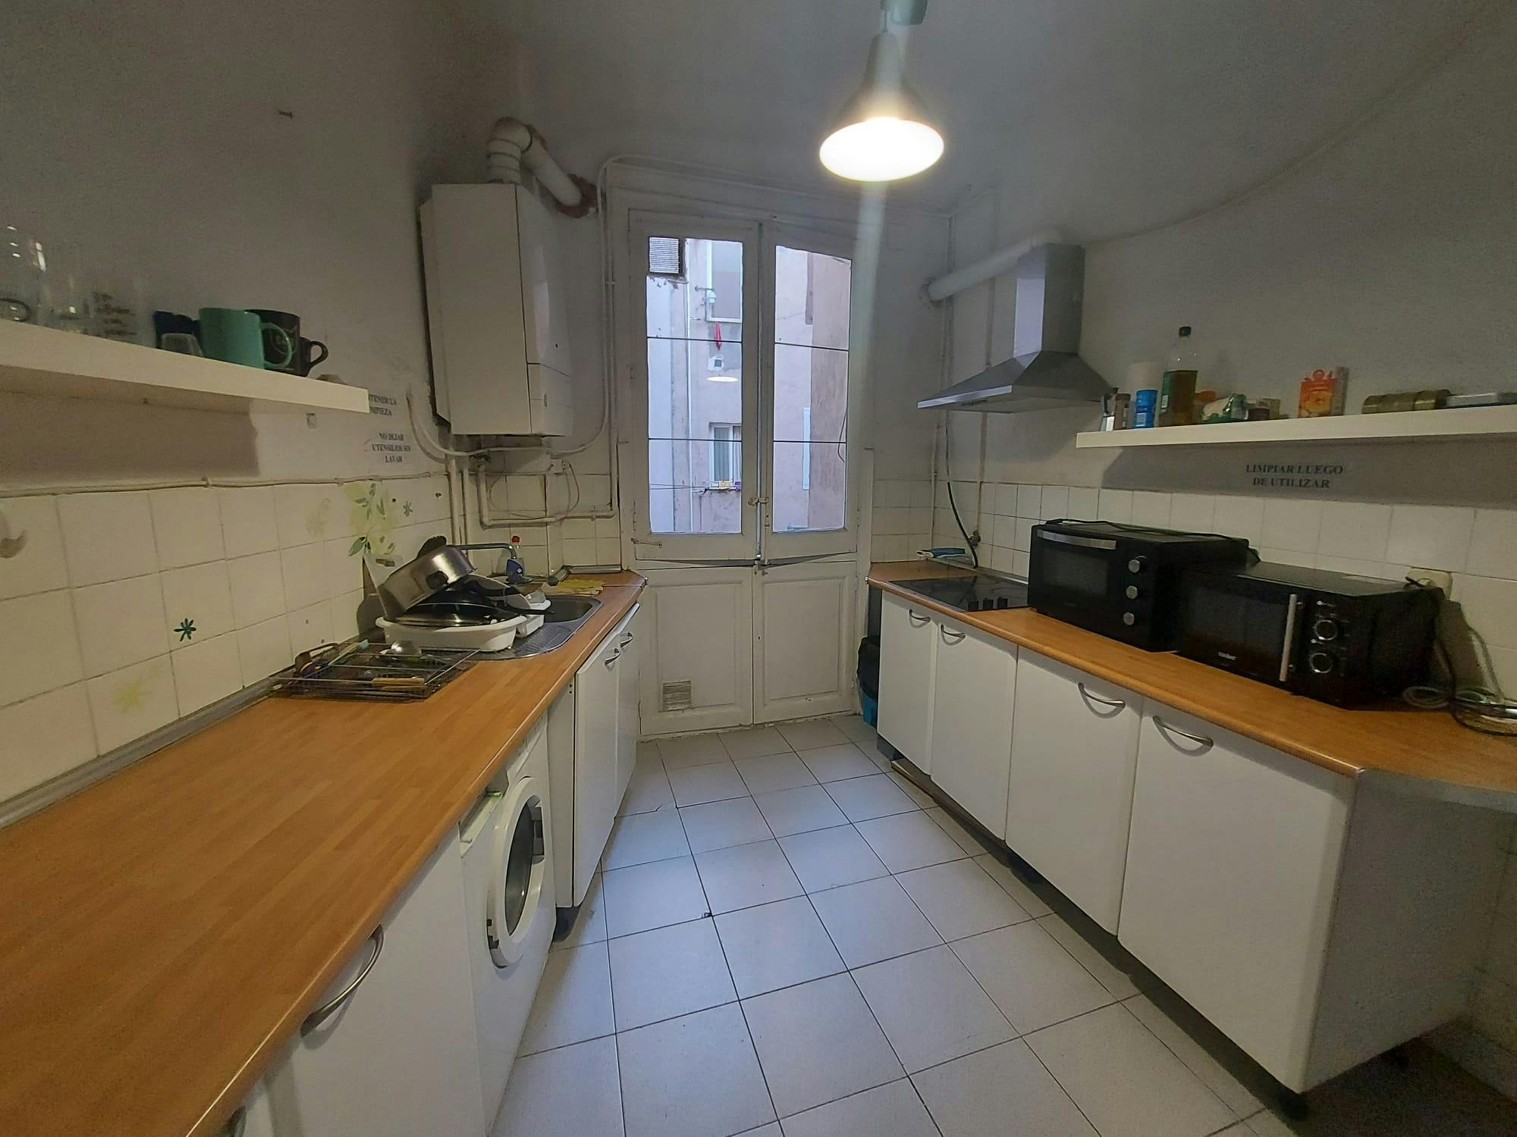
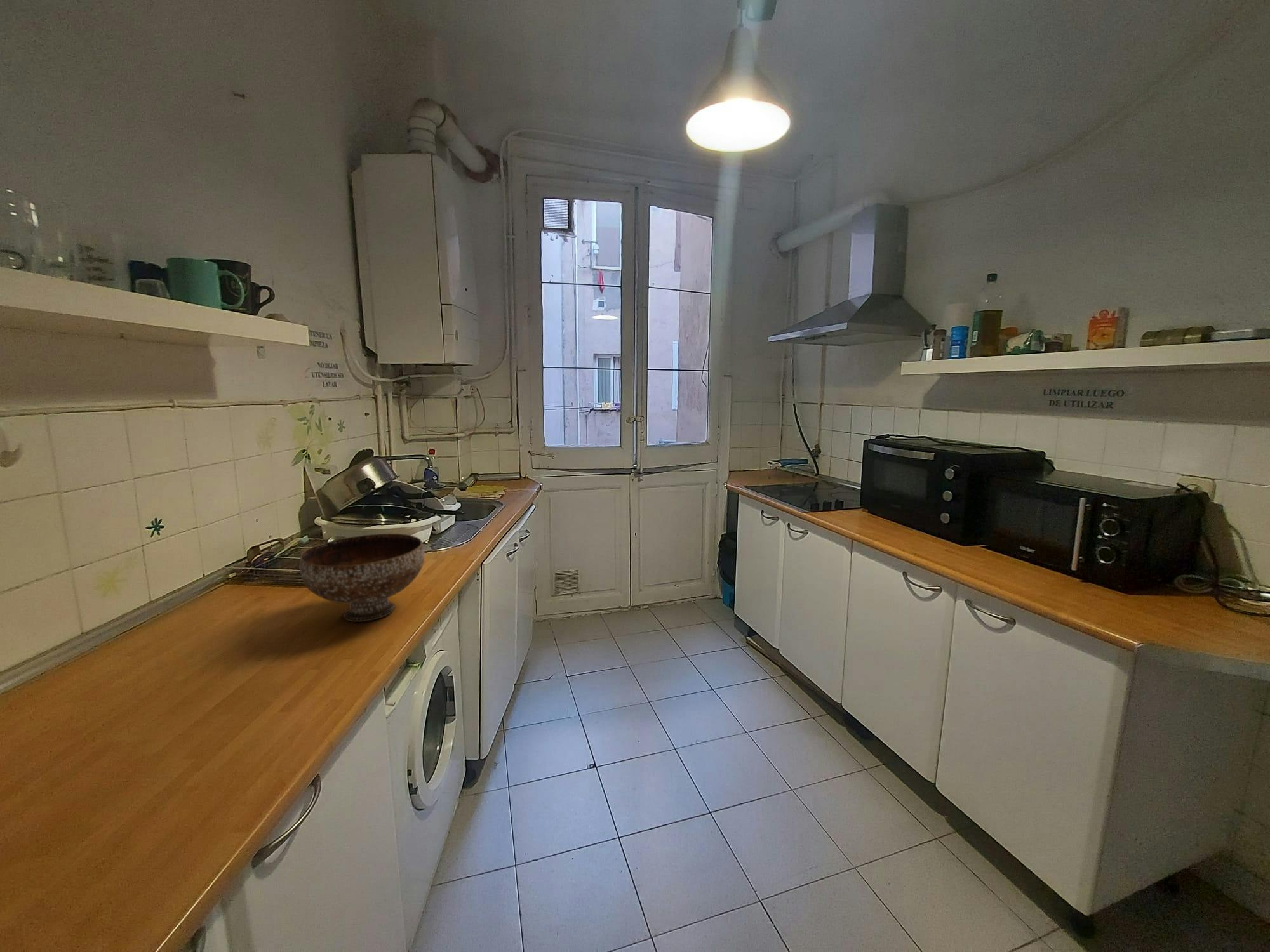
+ bowl [298,533,425,623]
